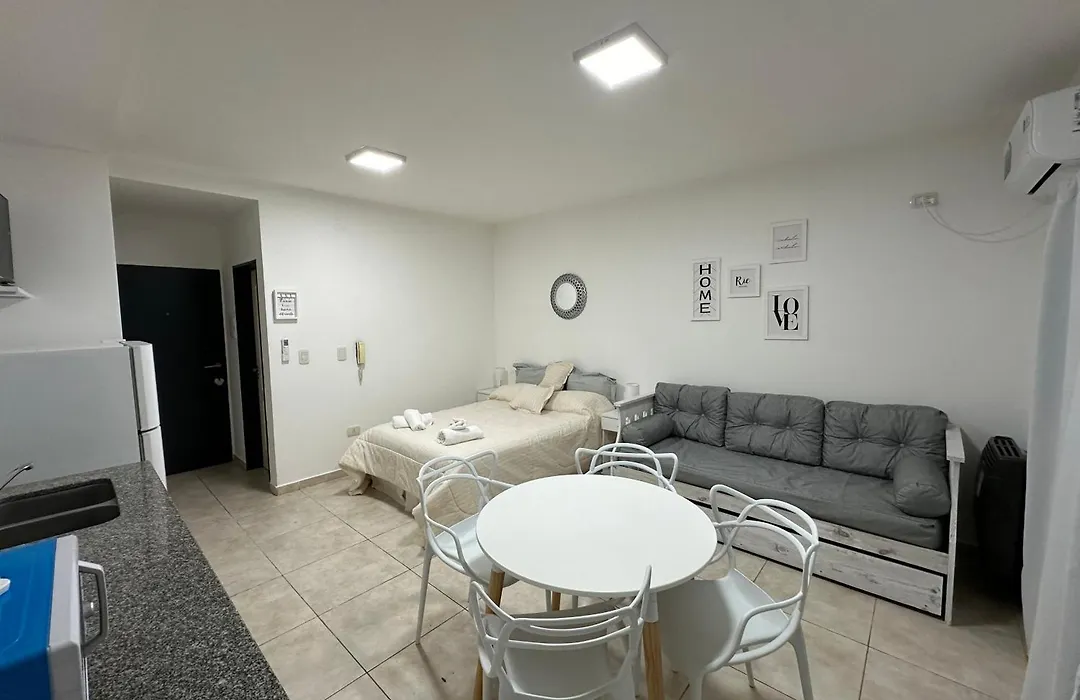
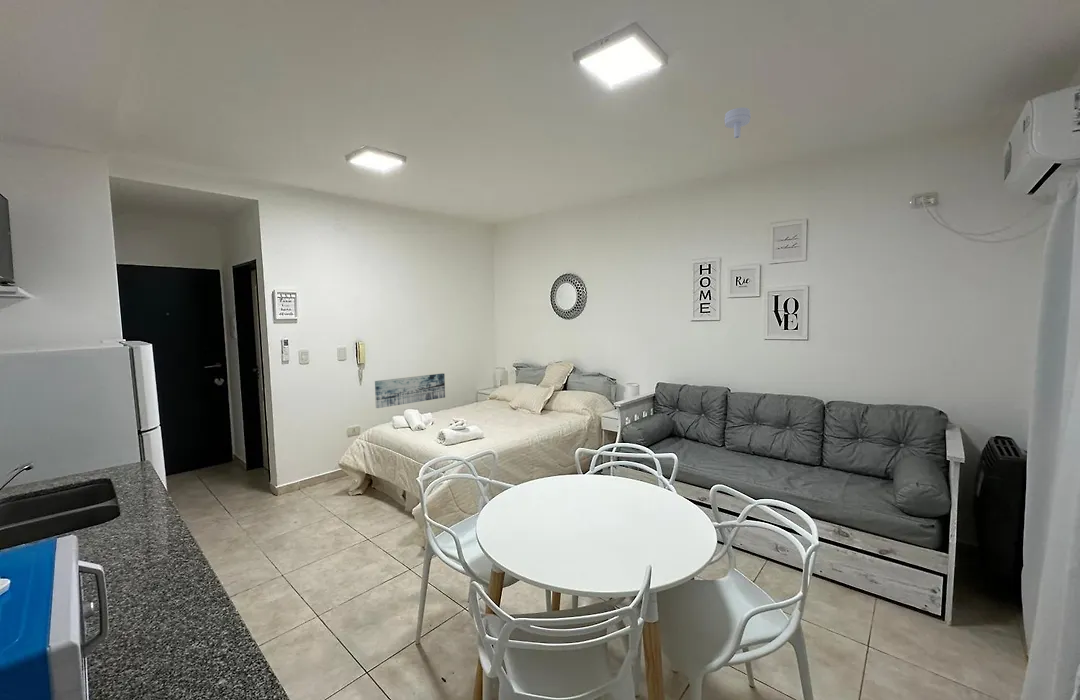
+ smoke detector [723,107,752,139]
+ wall art [374,372,446,409]
